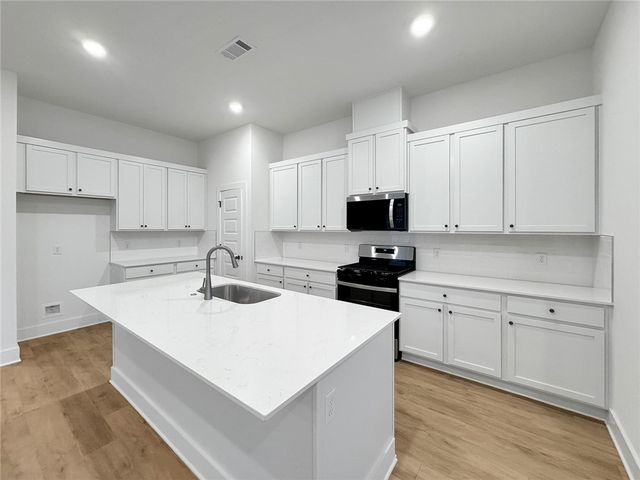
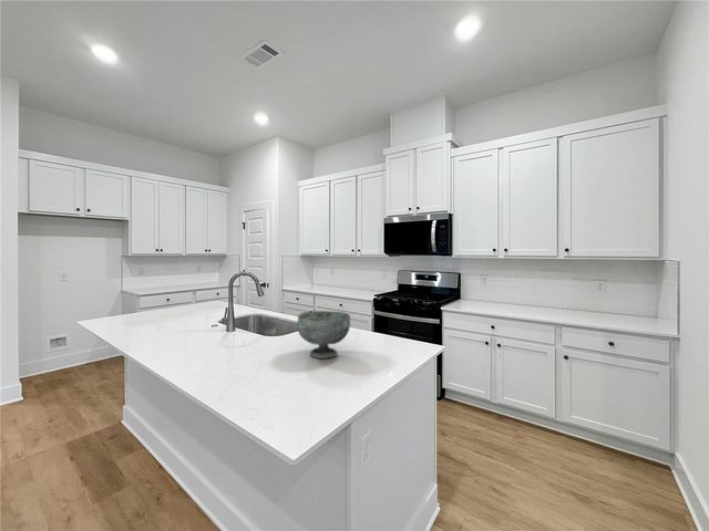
+ decorative bowl [296,310,351,360]
